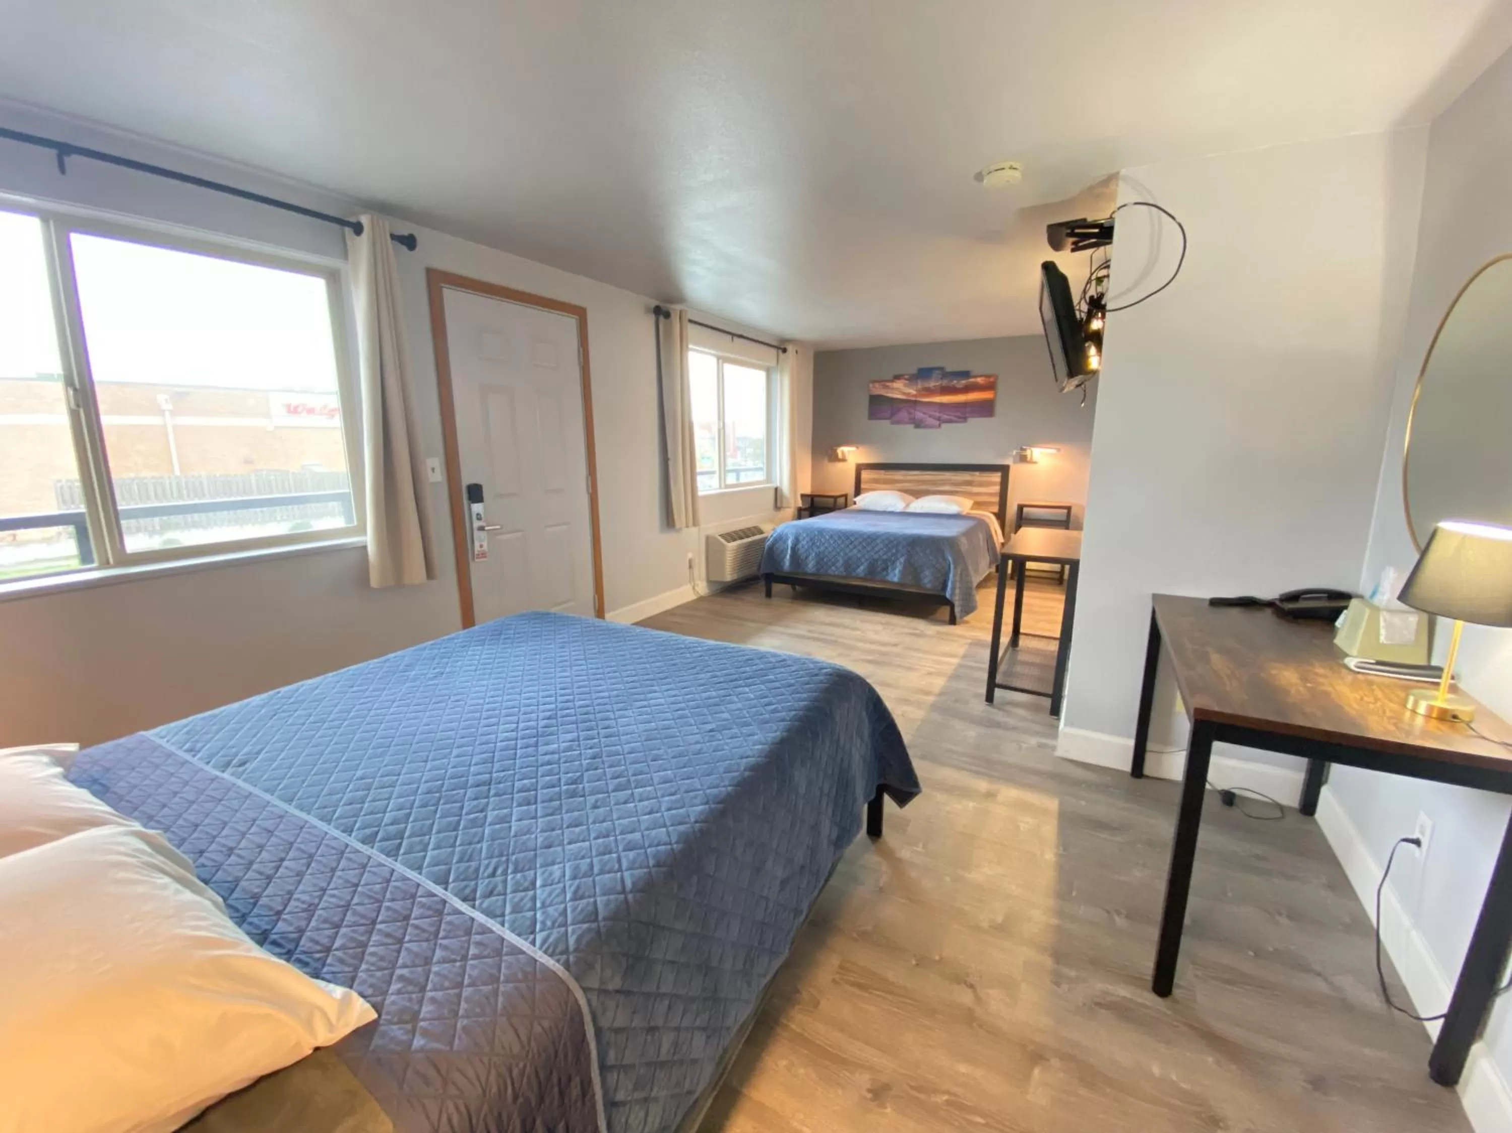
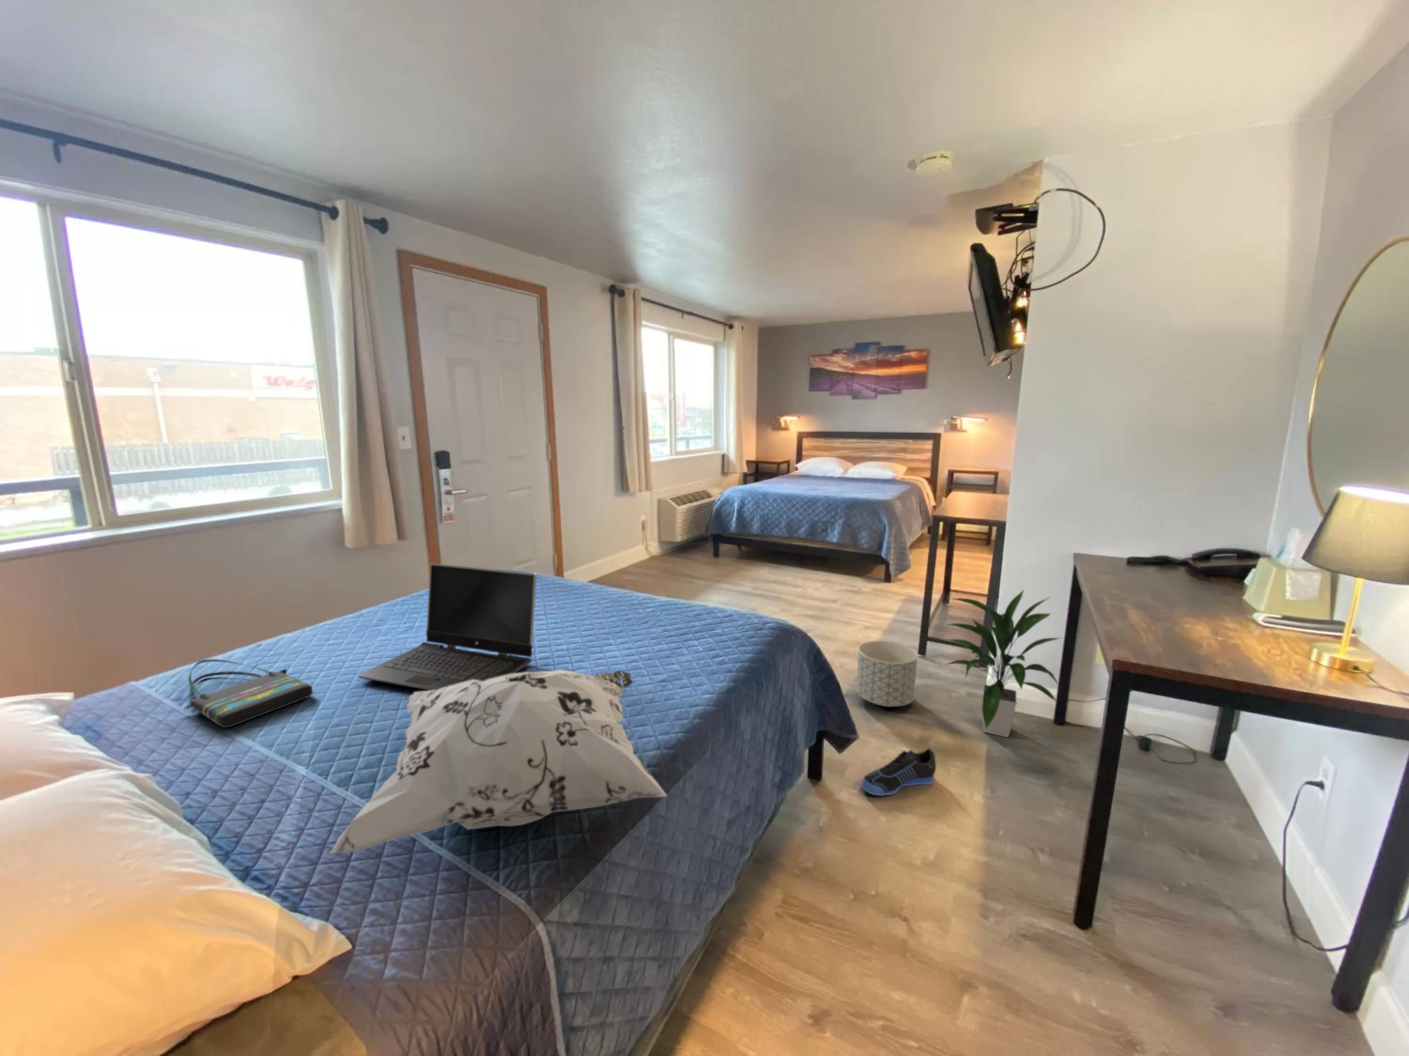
+ laptop computer [357,562,537,691]
+ tote bag [184,659,313,728]
+ indoor plant [940,588,1063,738]
+ sneaker [861,748,936,796]
+ planter [855,640,918,708]
+ decorative pillow [328,669,668,854]
